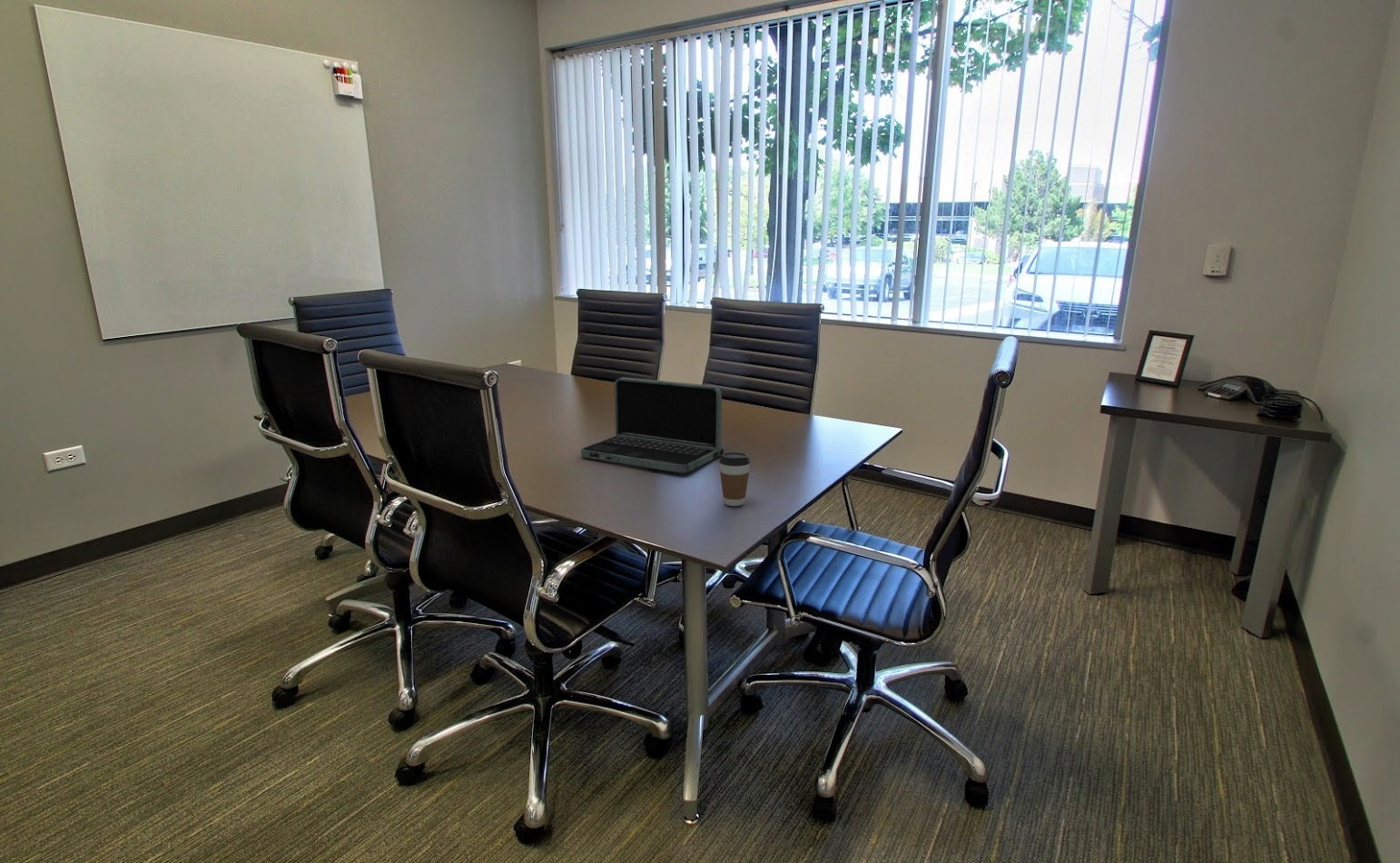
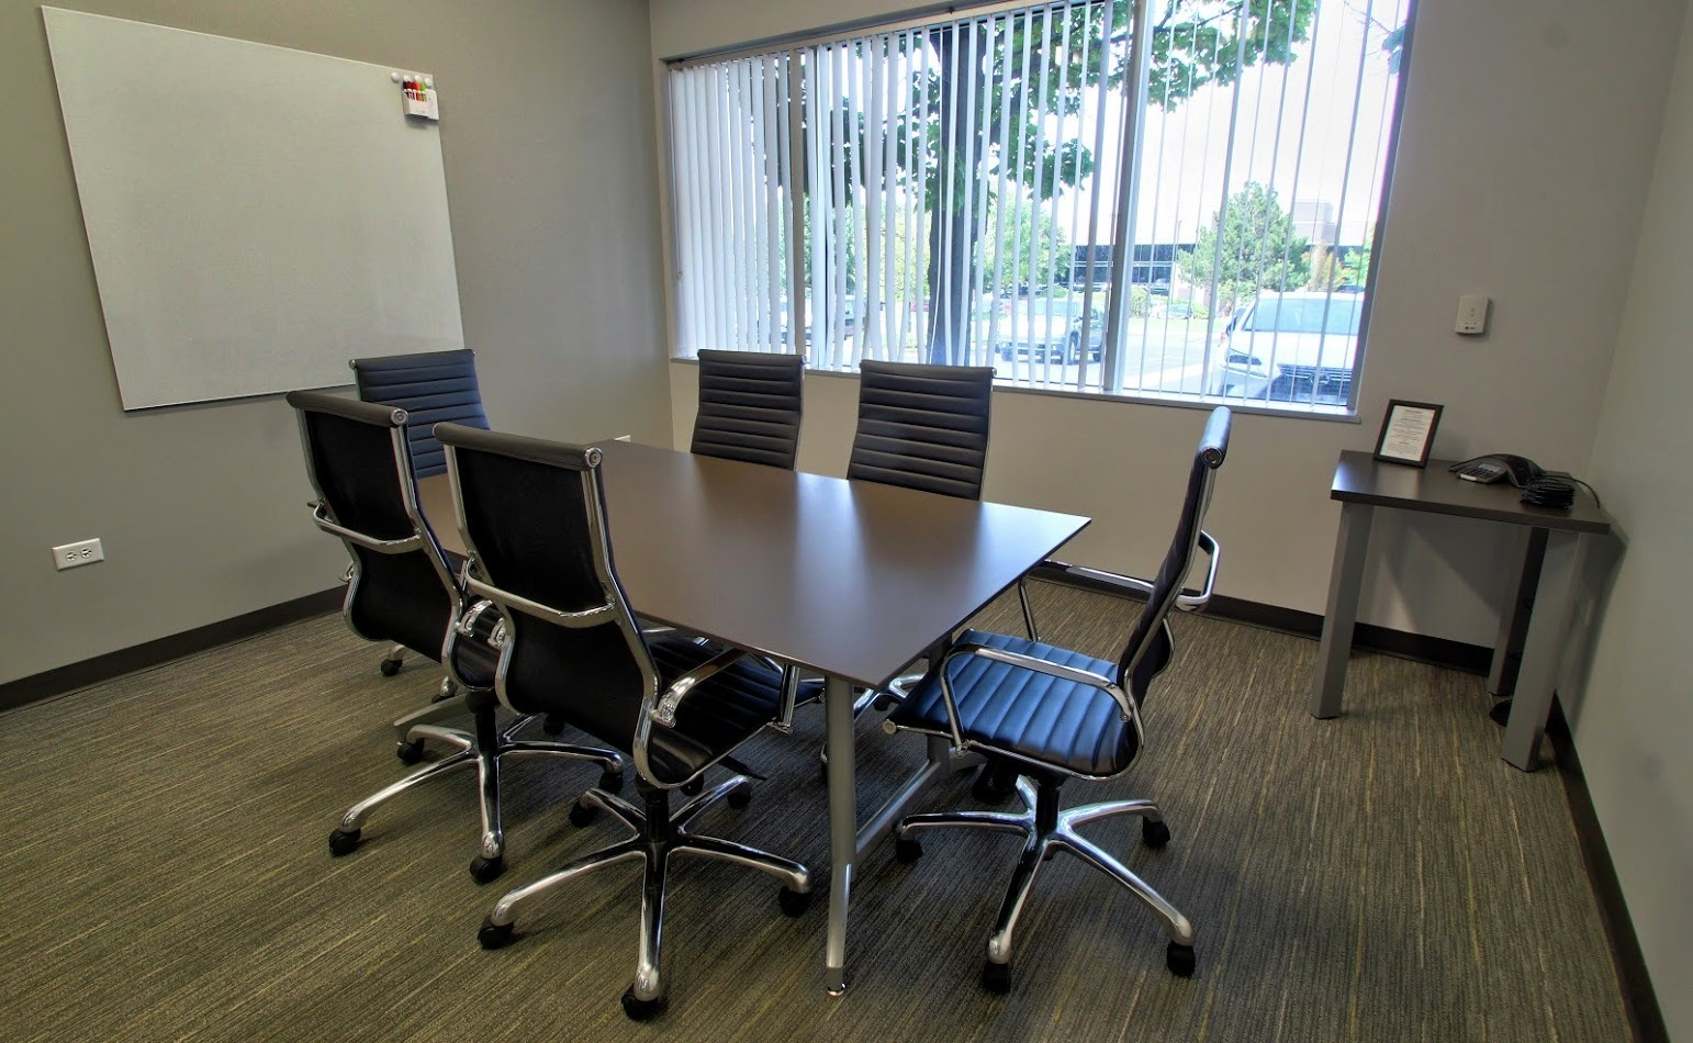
- coffee cup [718,451,751,507]
- laptop [580,376,725,474]
